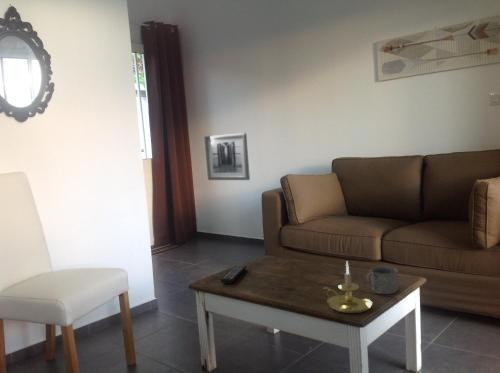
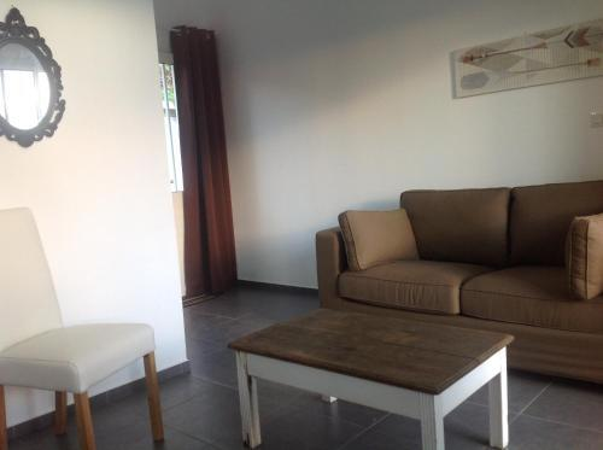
- mug [365,265,399,295]
- candle holder [322,261,373,314]
- wall art [203,132,251,181]
- remote control [220,265,248,285]
